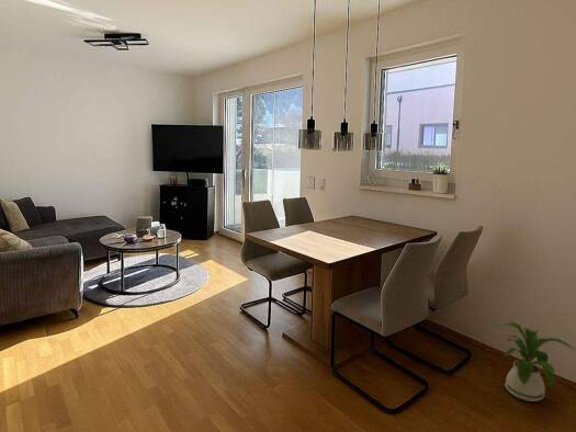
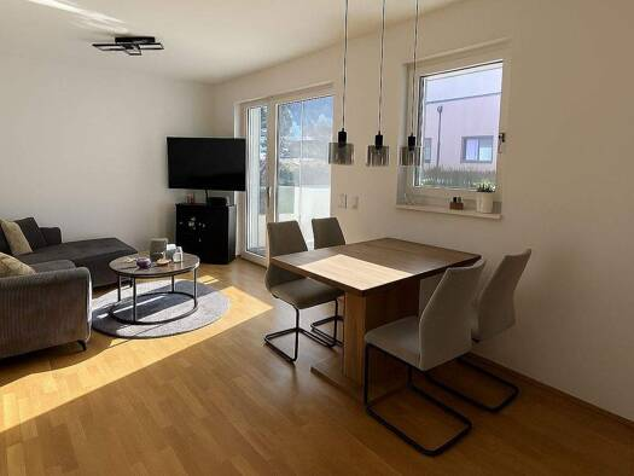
- house plant [497,321,576,402]
